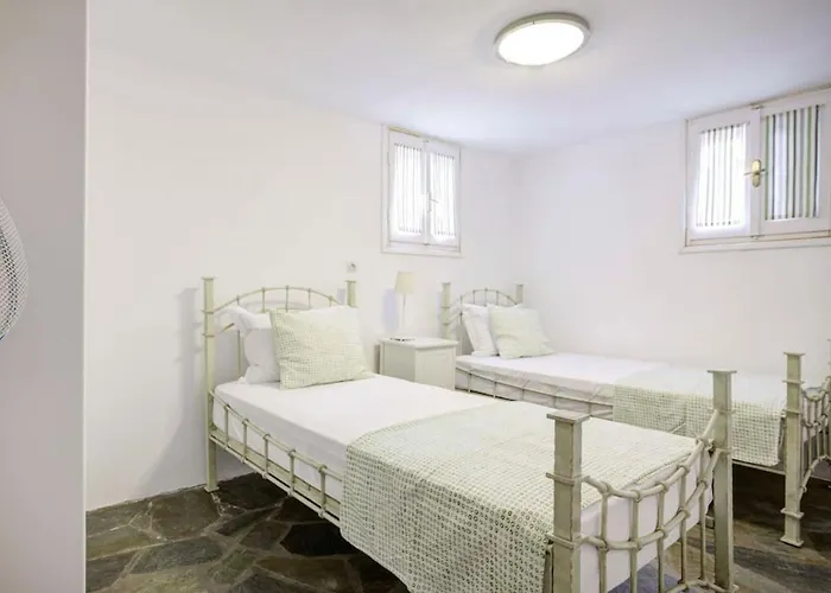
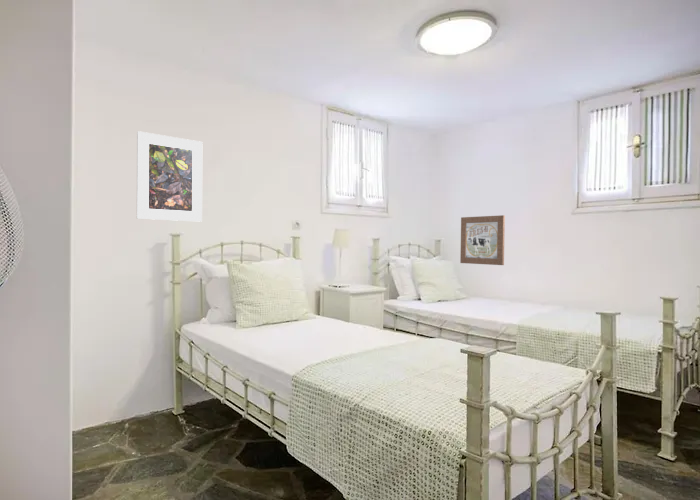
+ wall art [459,214,506,266]
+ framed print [136,130,204,222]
